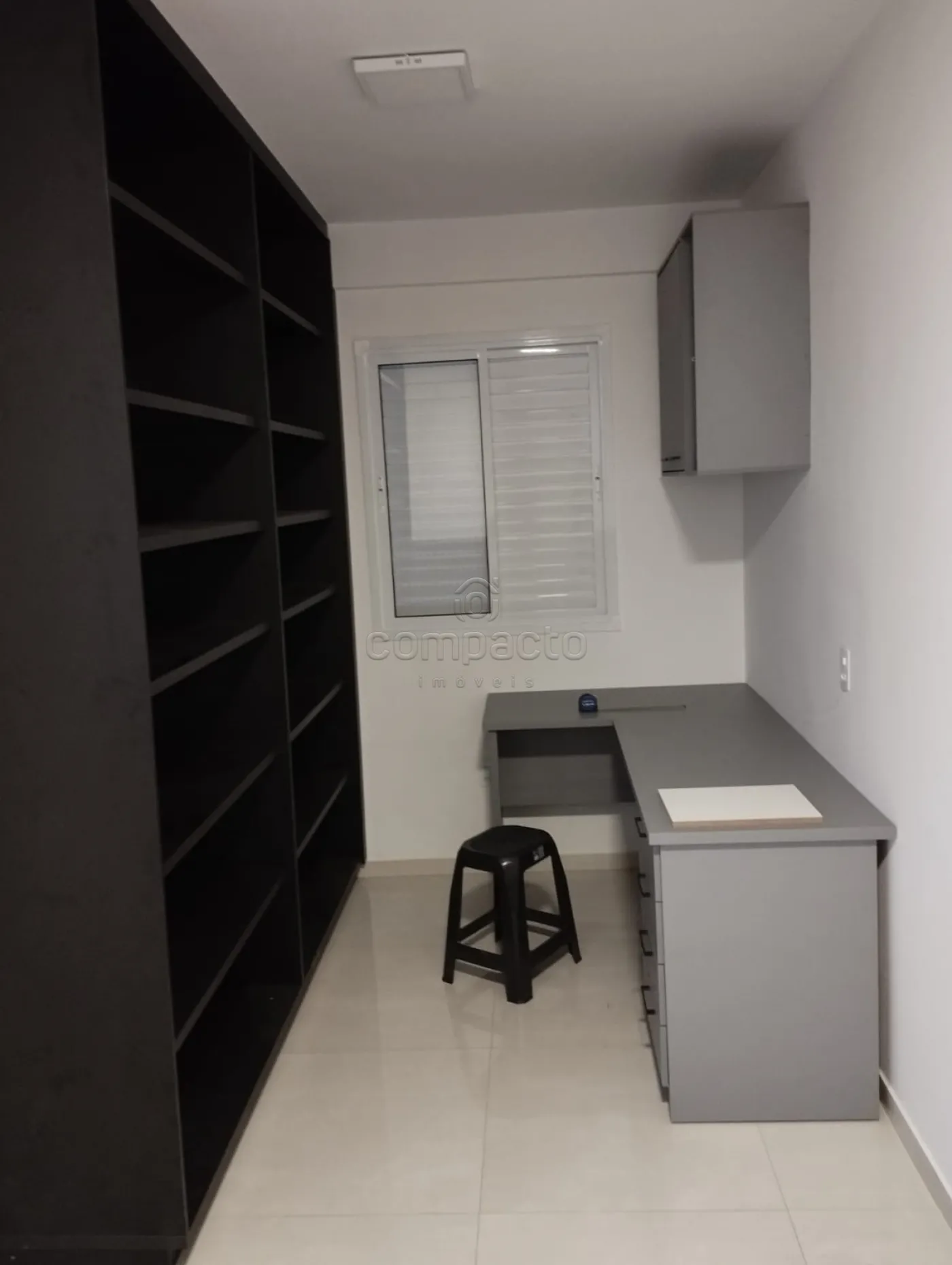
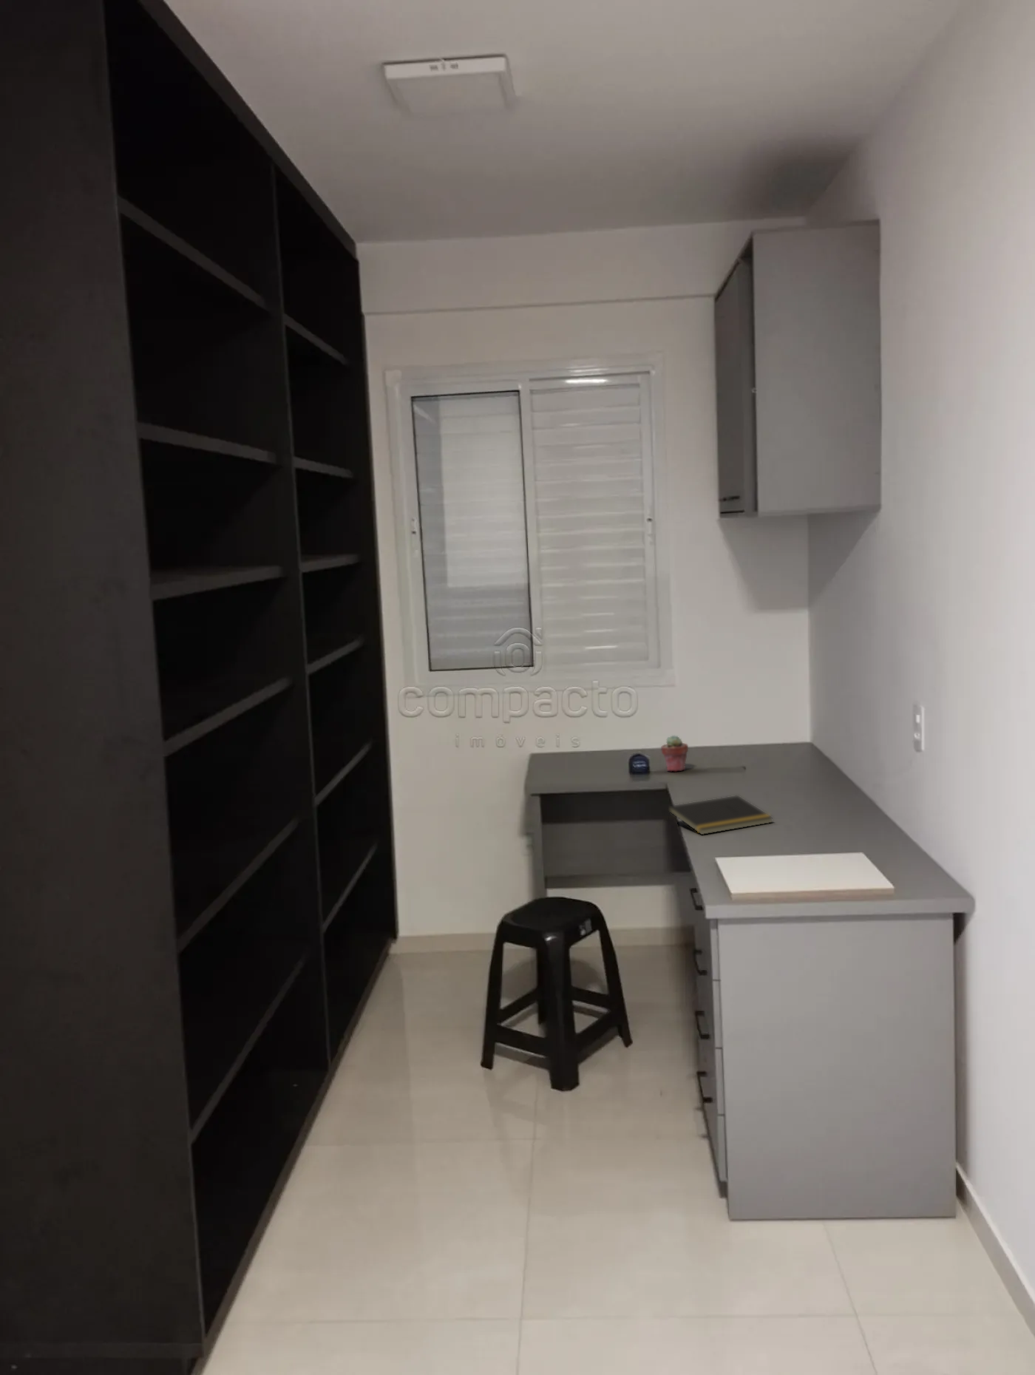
+ notepad [666,795,774,836]
+ potted succulent [660,735,689,772]
